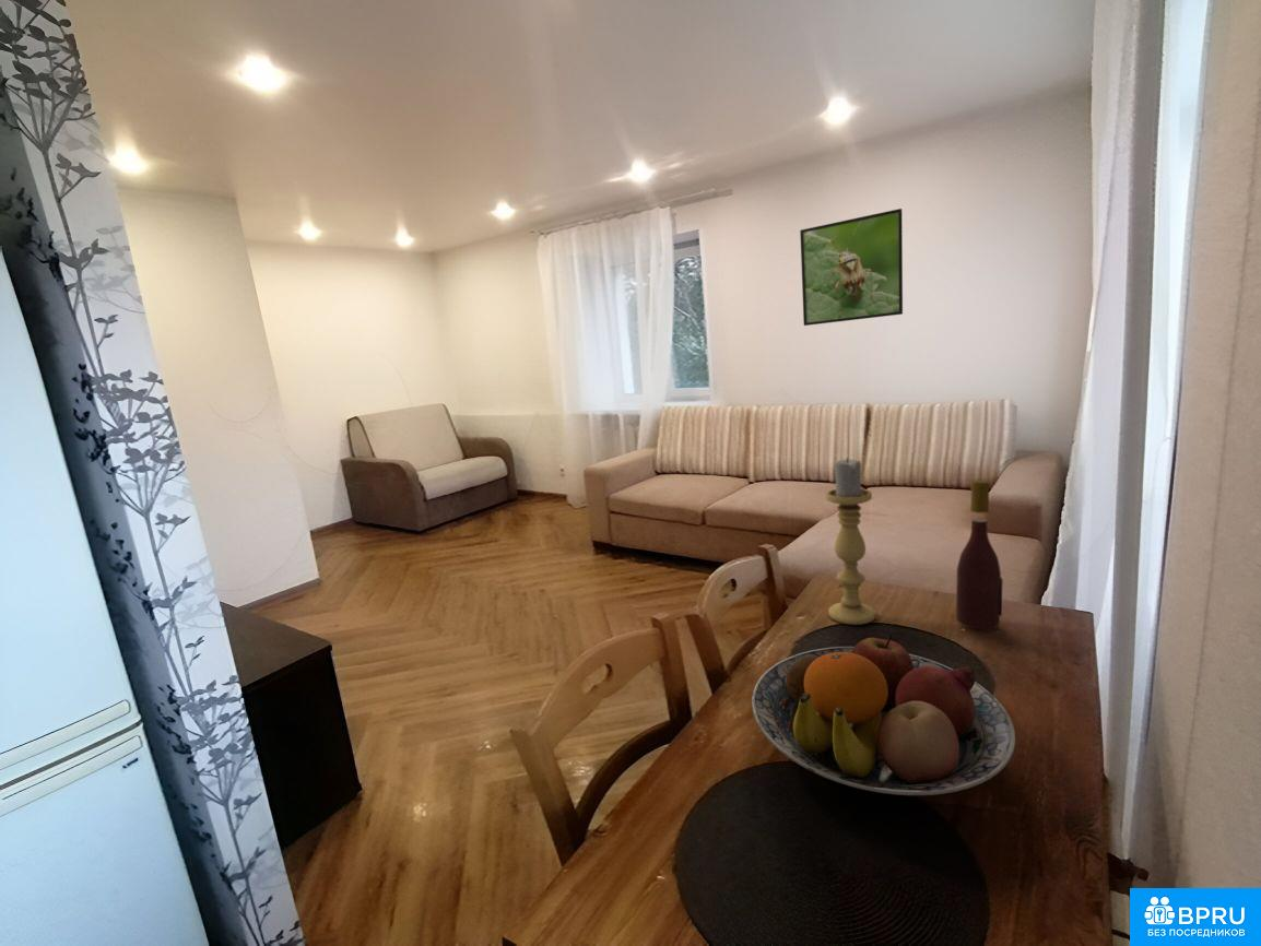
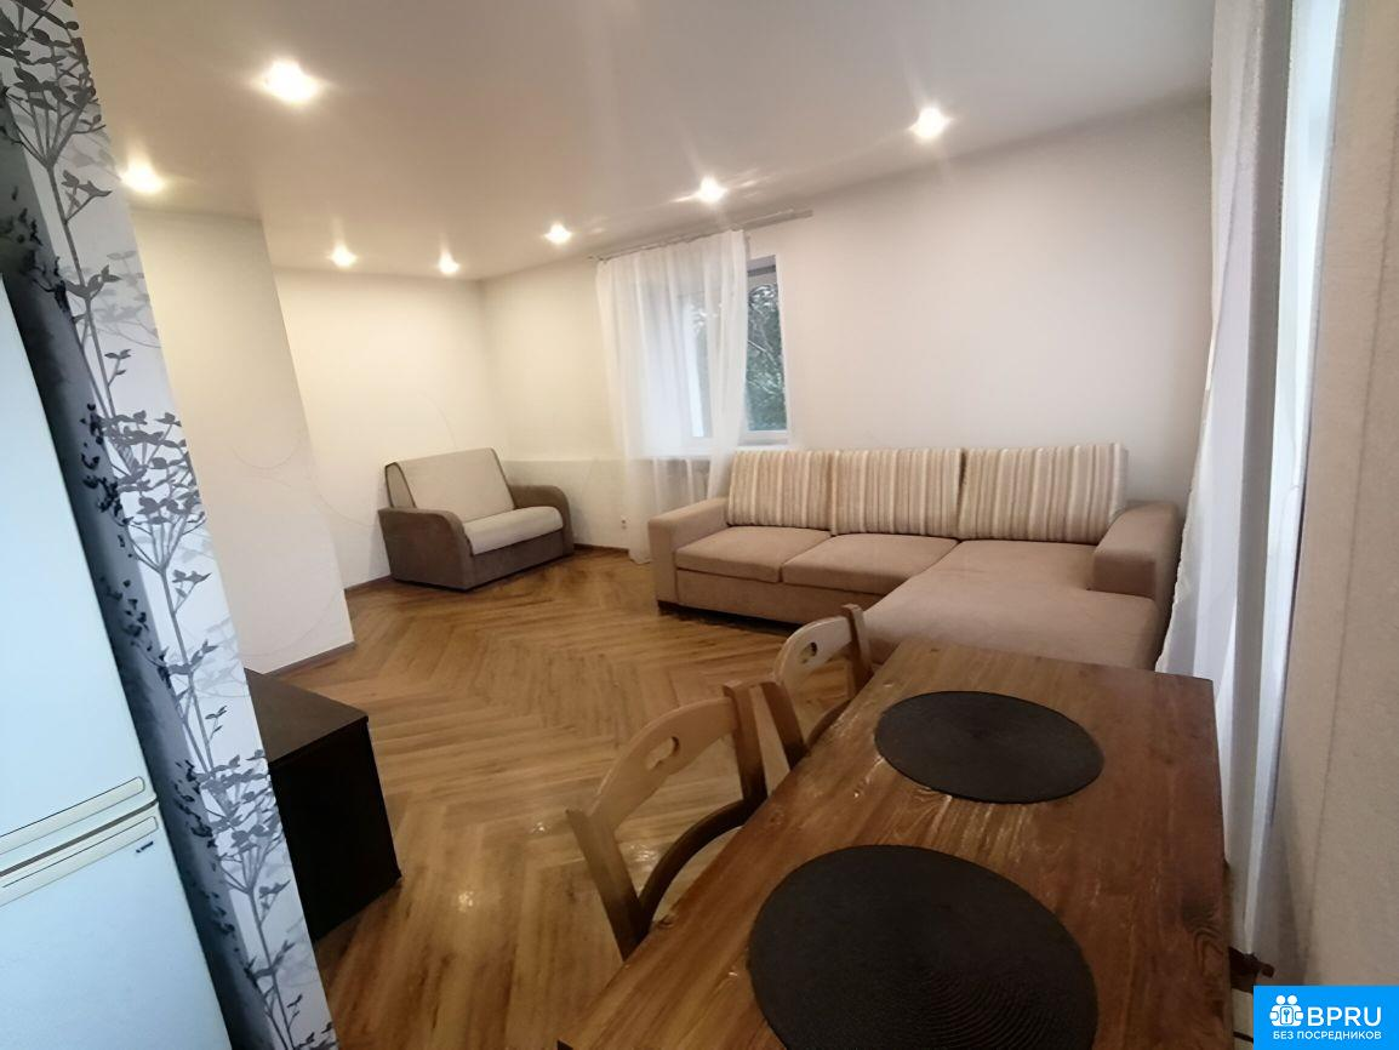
- wine bottle [955,478,1004,630]
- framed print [799,208,904,327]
- fruit bowl [751,634,1016,796]
- candle holder [825,457,876,626]
